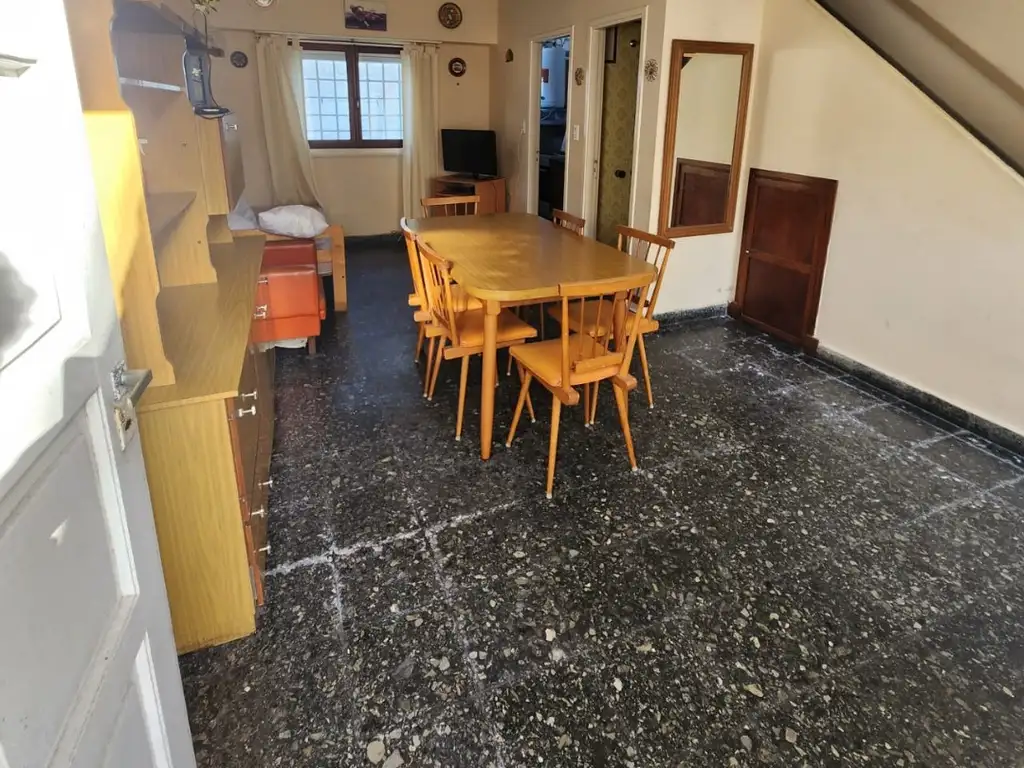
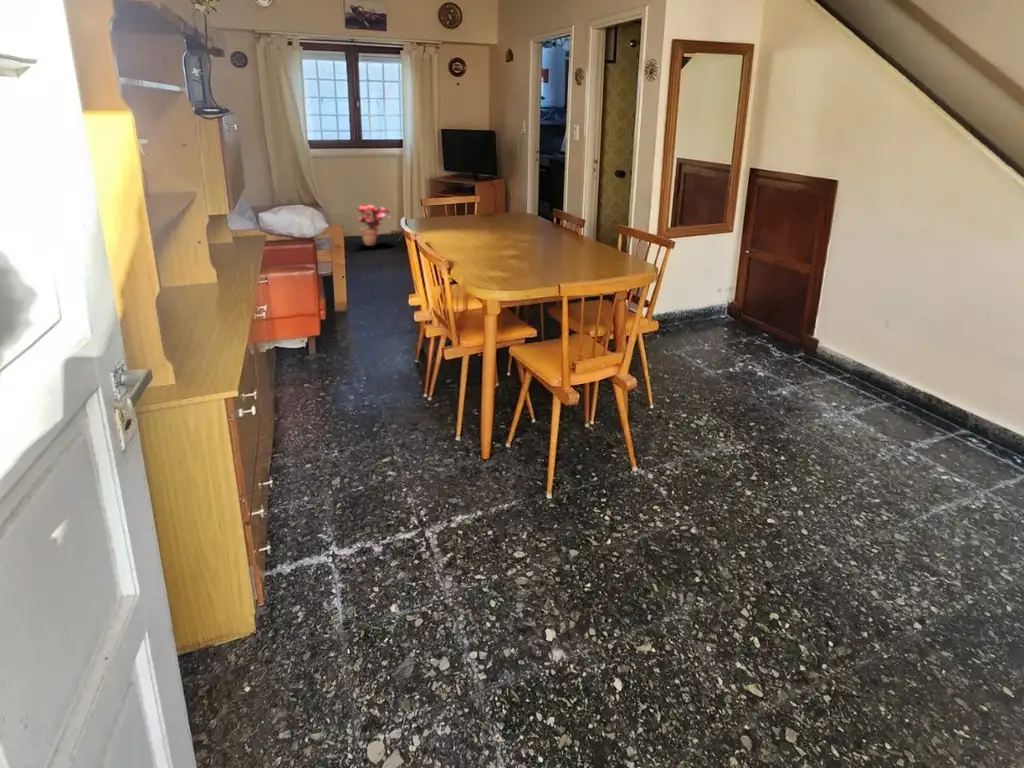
+ potted plant [355,203,391,247]
